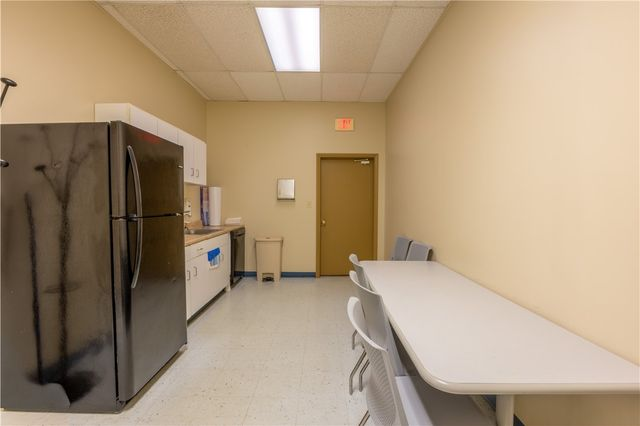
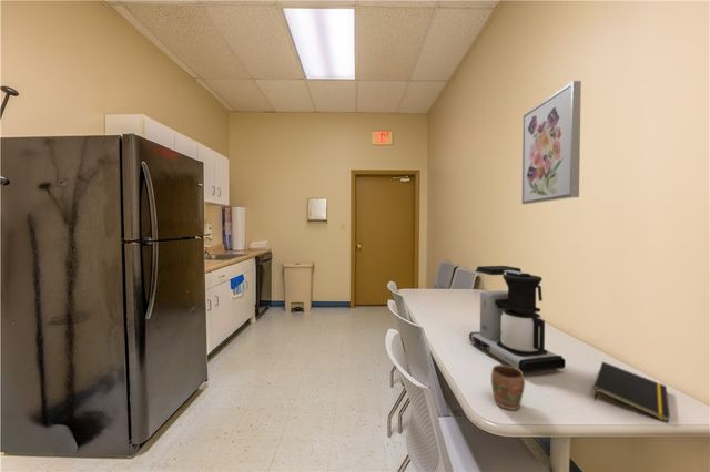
+ wall art [521,80,582,205]
+ mug [490,363,526,411]
+ coffee maker [468,265,567,376]
+ notepad [592,360,671,423]
